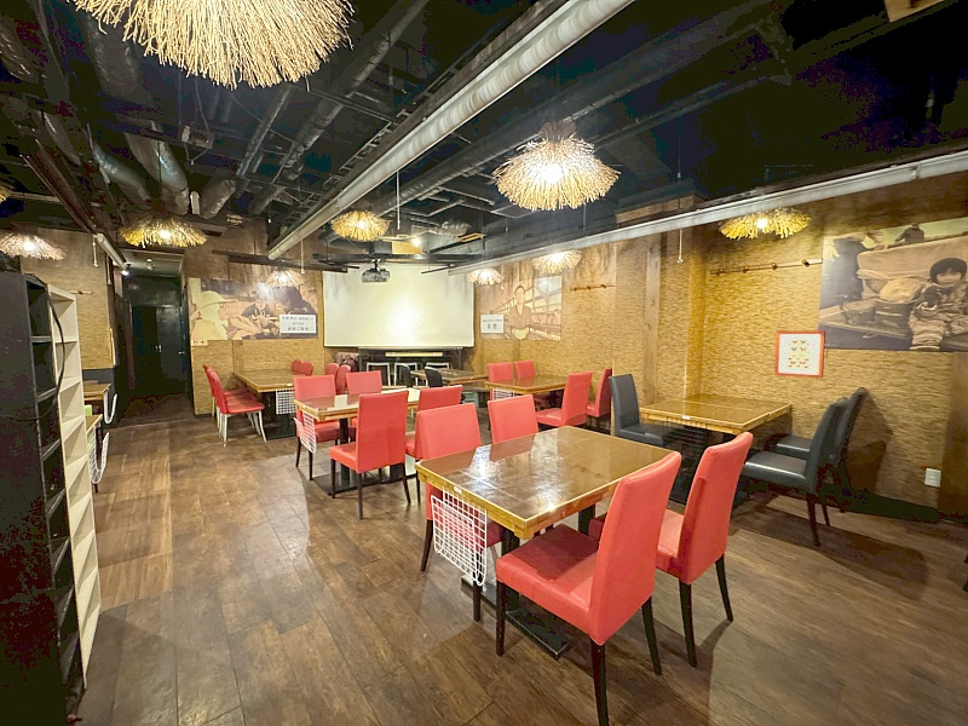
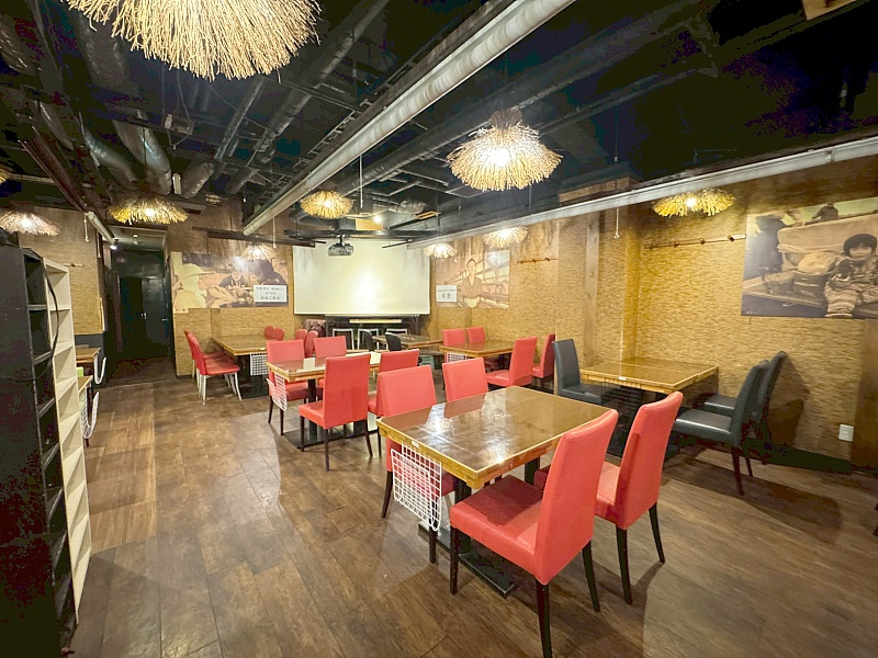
- wall art [773,329,826,379]
